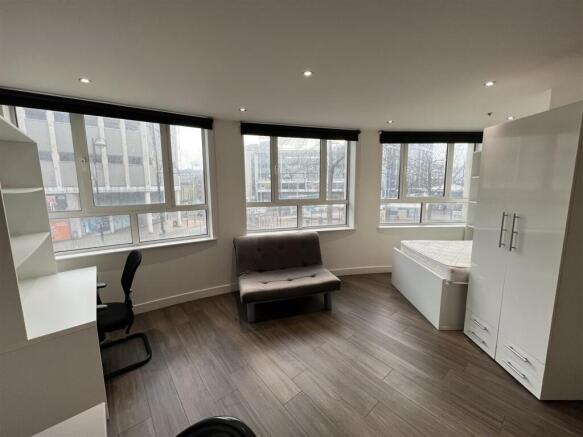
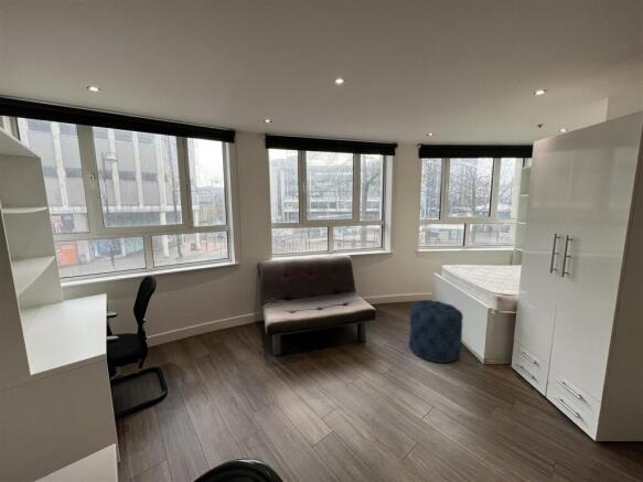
+ ottoman [408,299,464,364]
